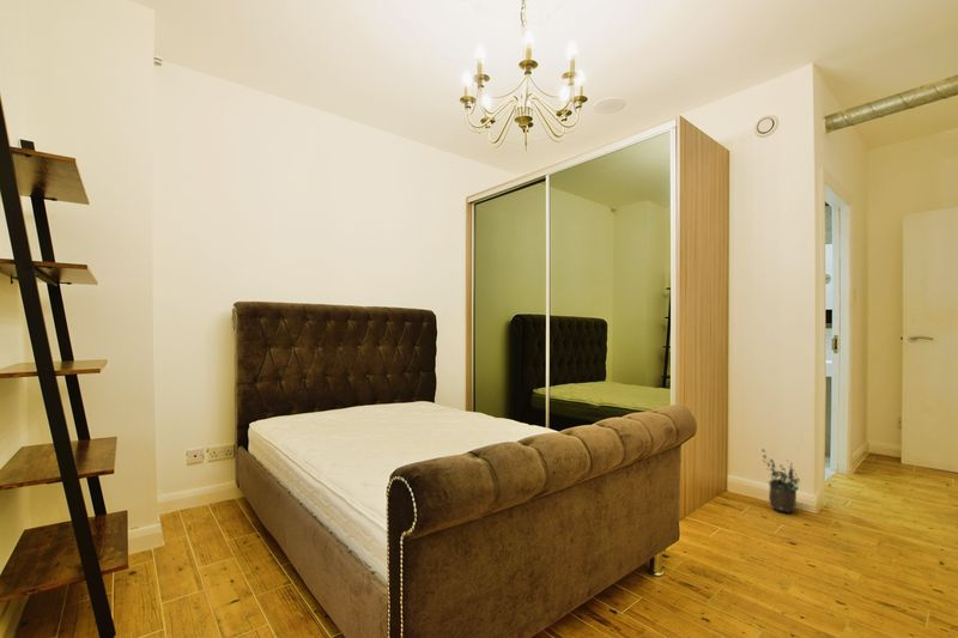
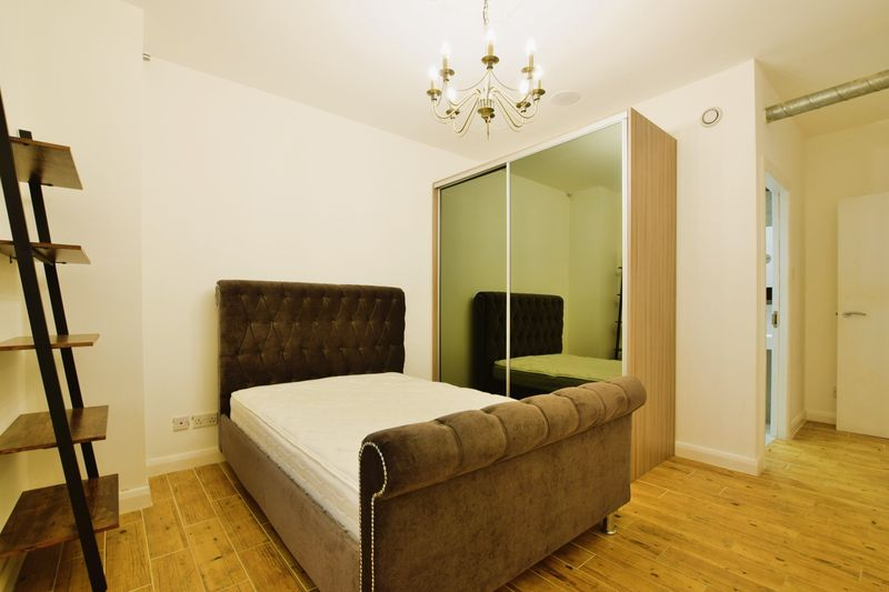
- potted plant [760,448,801,515]
